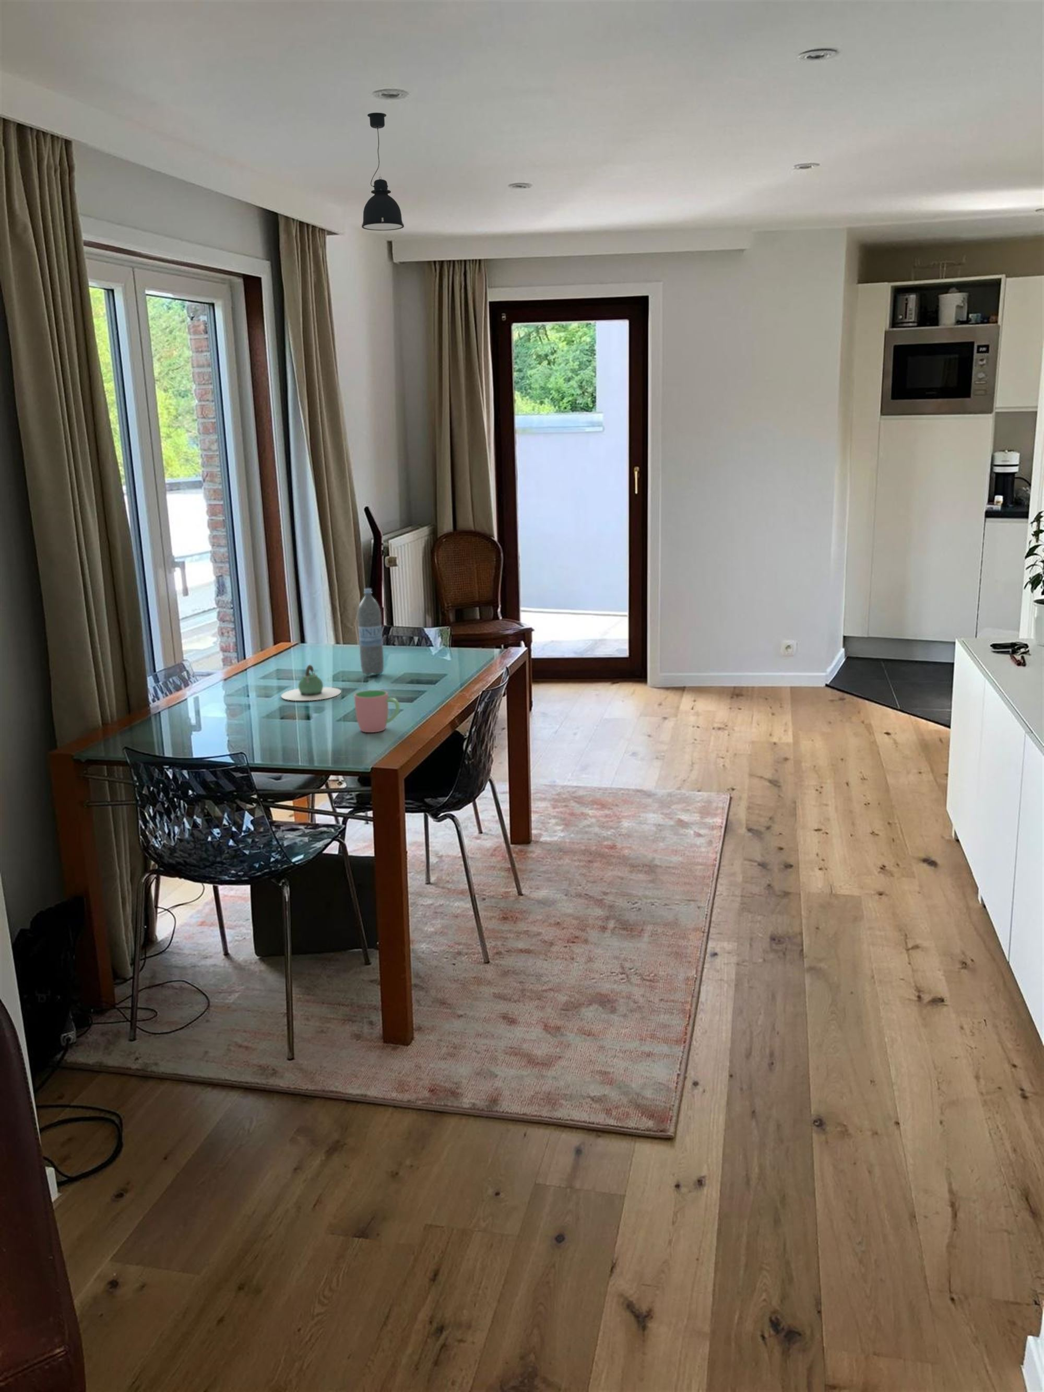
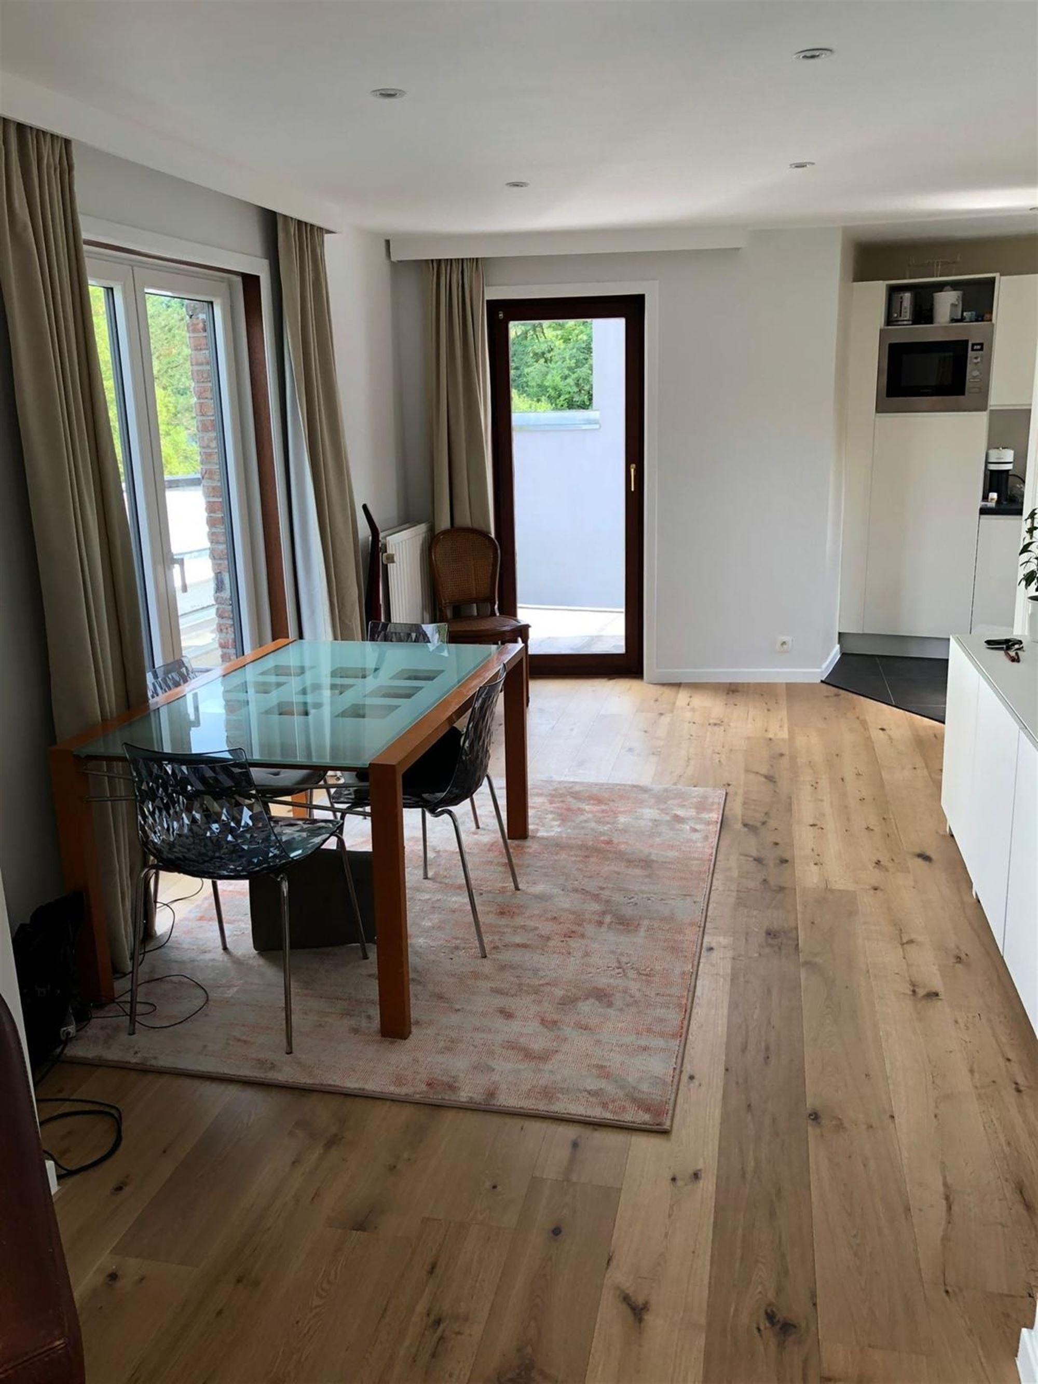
- cup [353,690,400,733]
- teapot [281,664,342,701]
- pendant light [361,112,405,231]
- water bottle [358,588,384,676]
